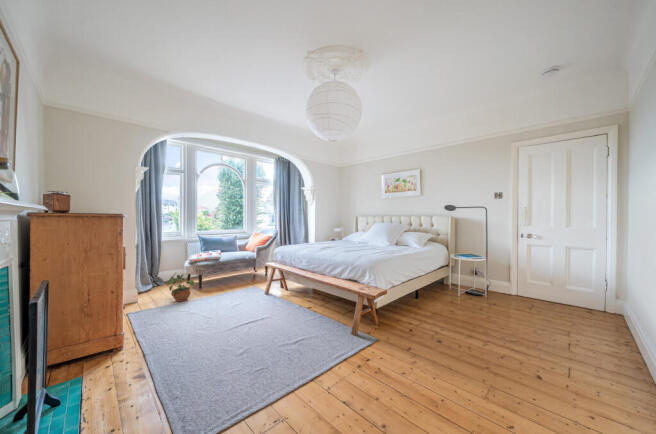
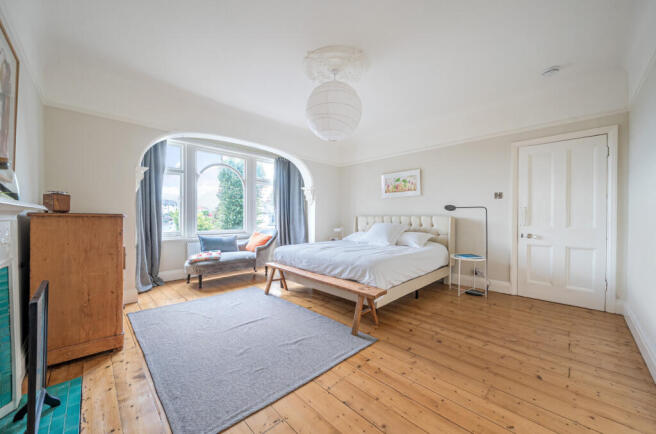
- potted plant [165,271,195,303]
